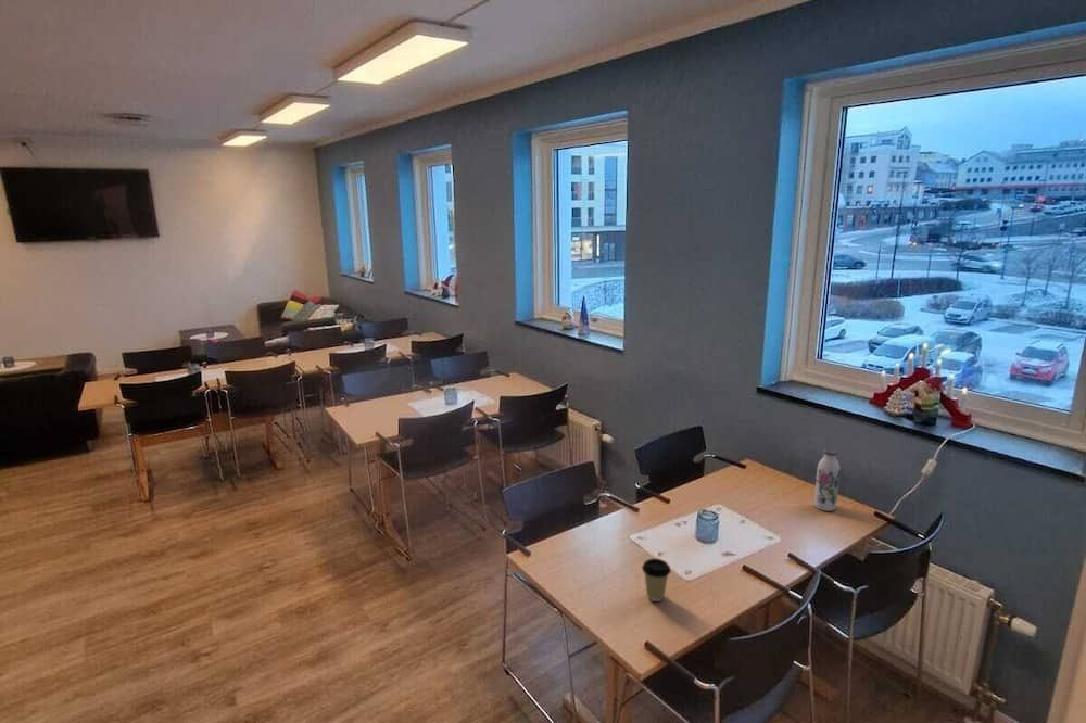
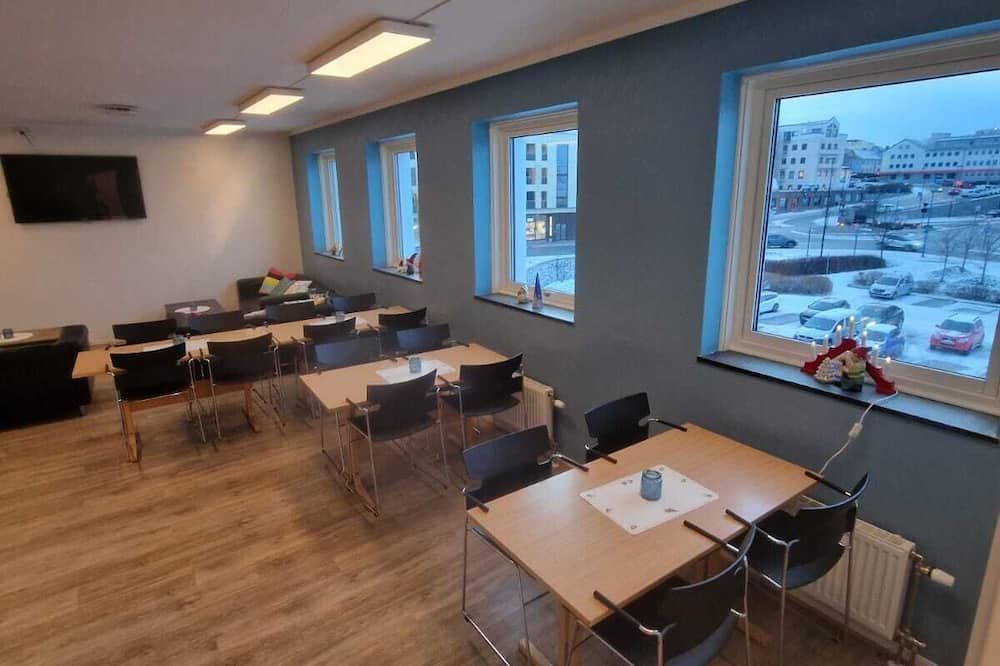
- water bottle [813,447,841,512]
- coffee cup [641,557,672,602]
